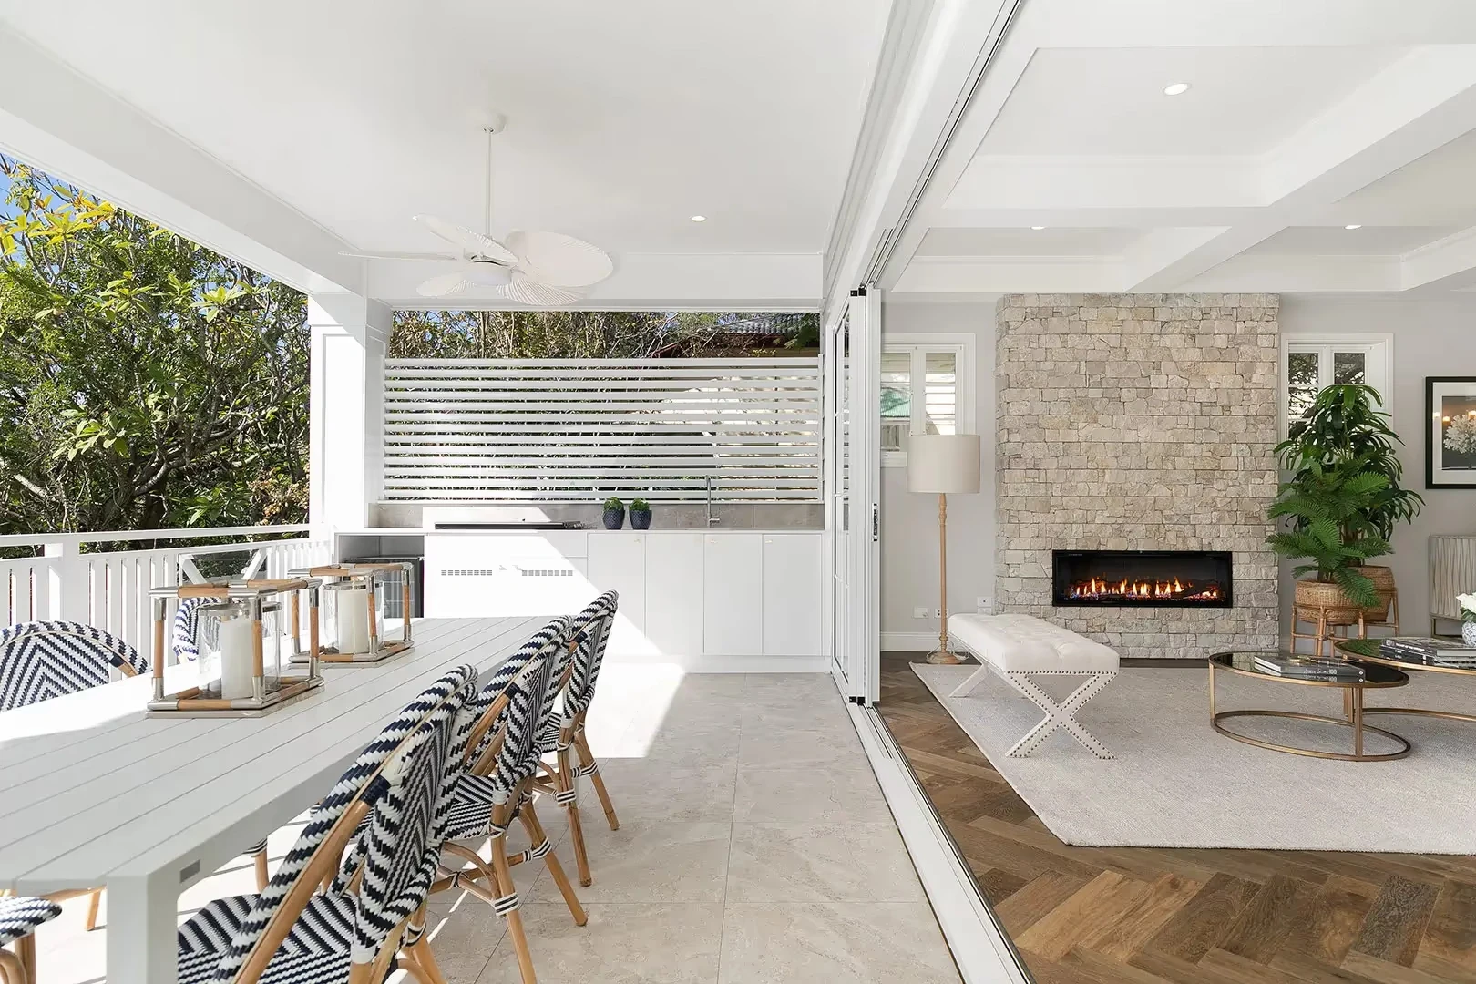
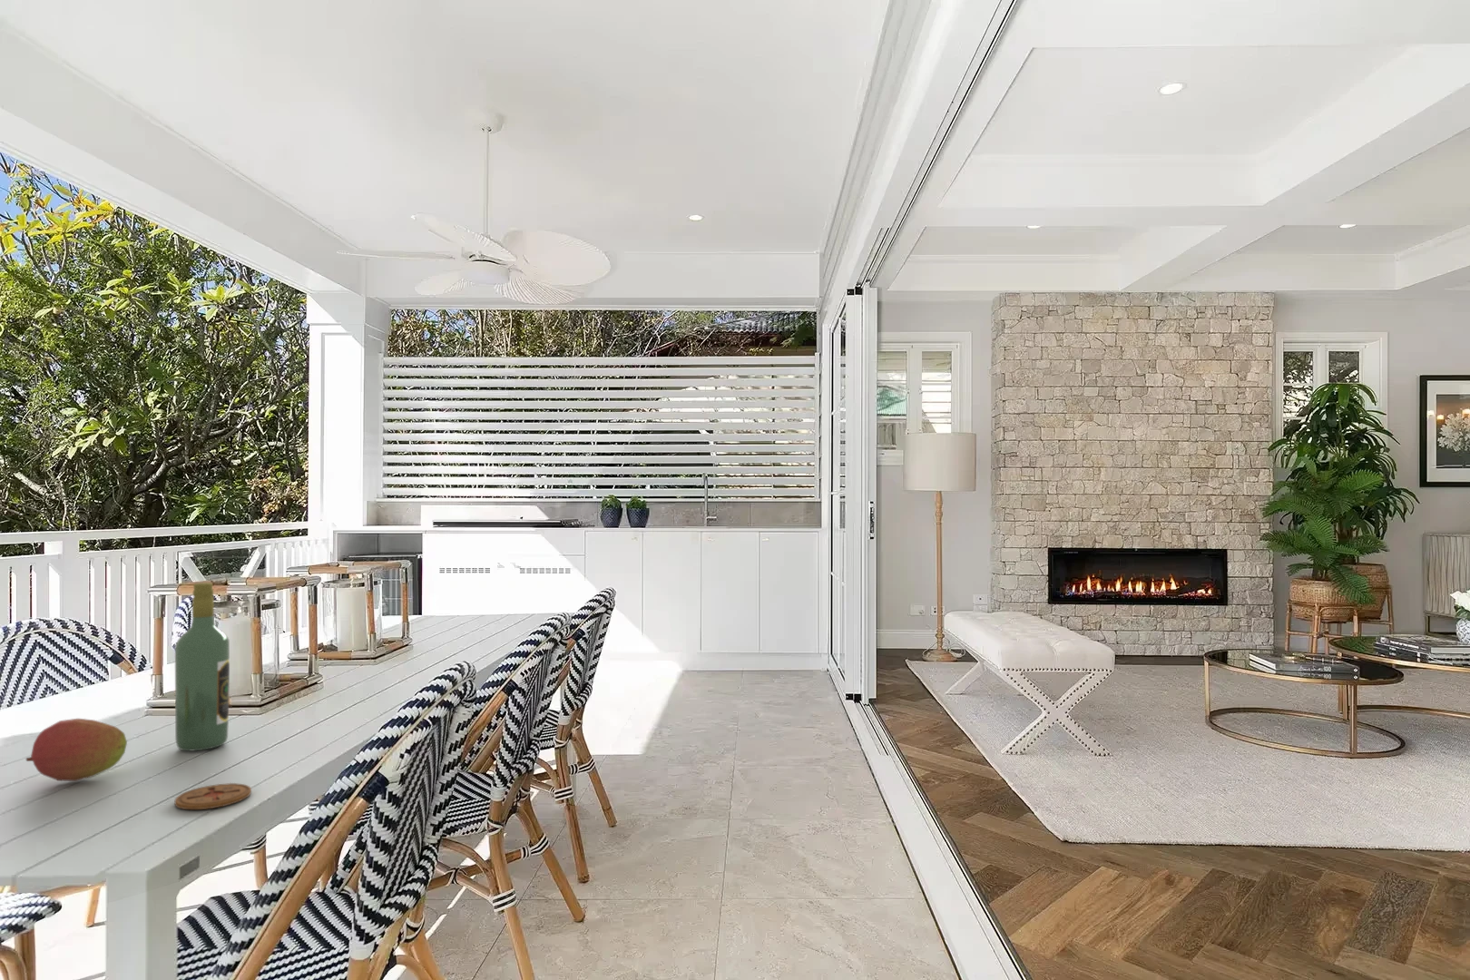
+ fruit [25,718,128,782]
+ coaster [174,782,253,810]
+ wine bottle [174,582,231,751]
